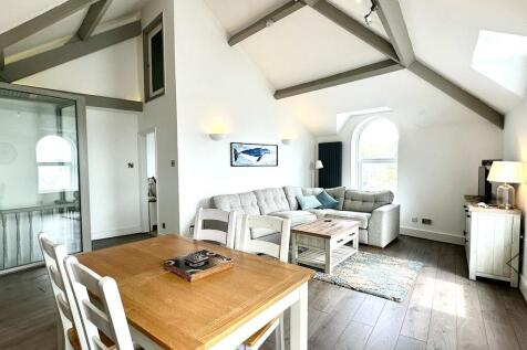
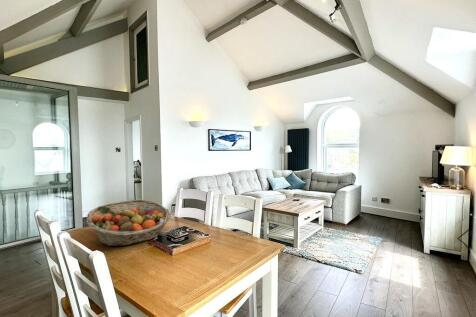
+ fruit basket [86,199,171,247]
